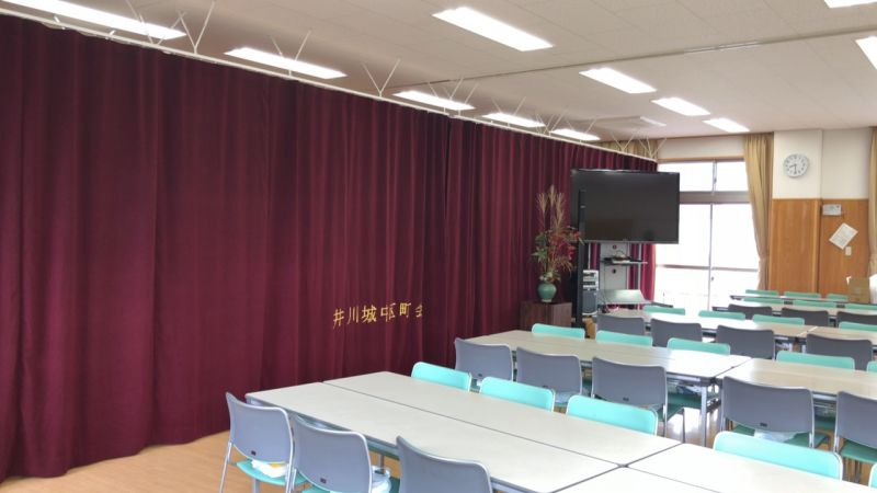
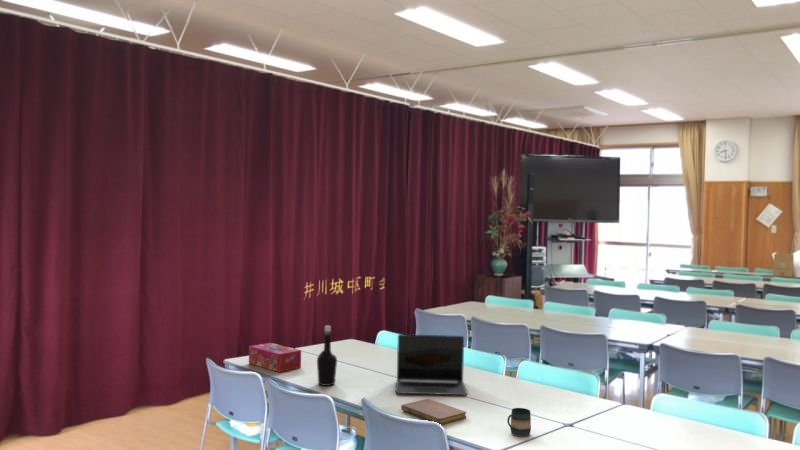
+ tissue box [248,342,302,373]
+ mug [506,407,532,438]
+ notebook [400,398,467,425]
+ bottle [316,325,338,387]
+ laptop [395,333,468,396]
